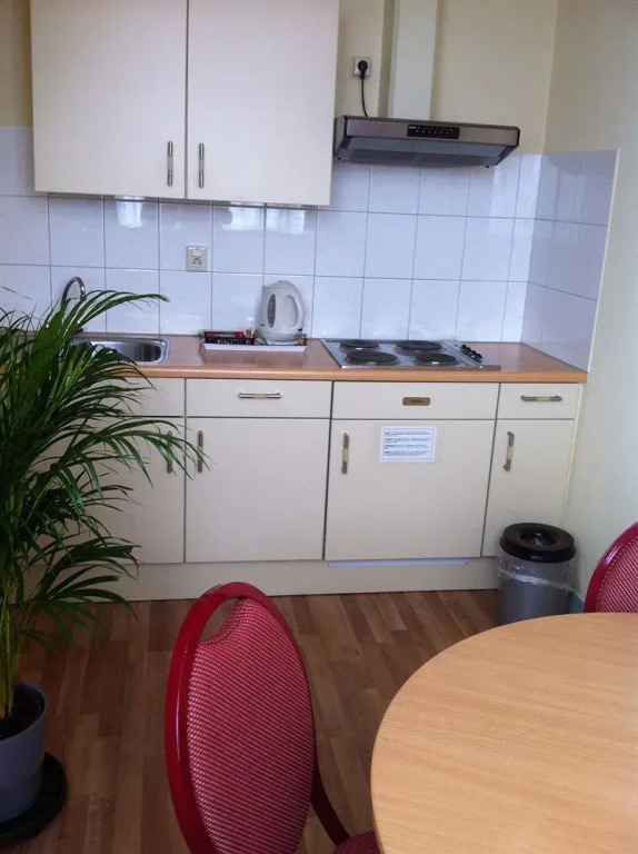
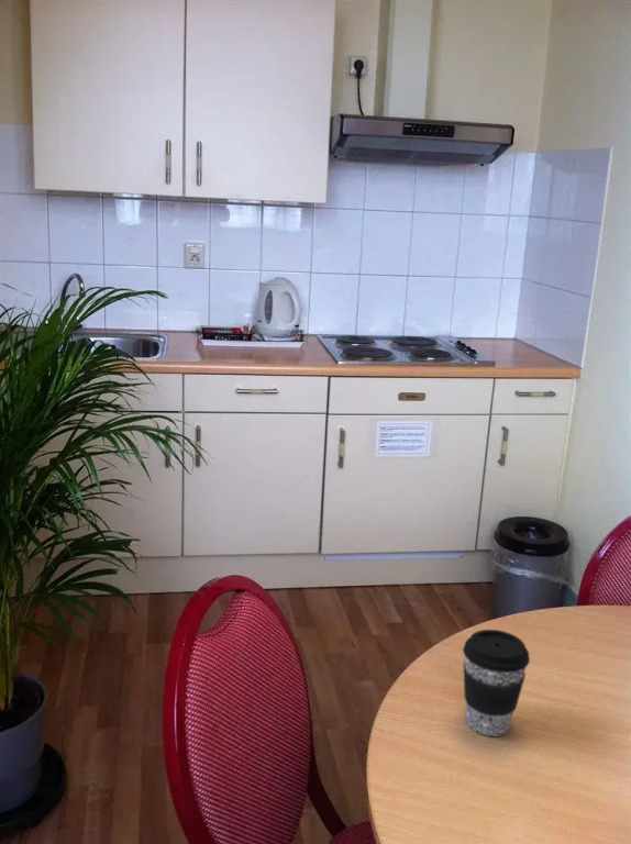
+ coffee cup [462,629,531,737]
